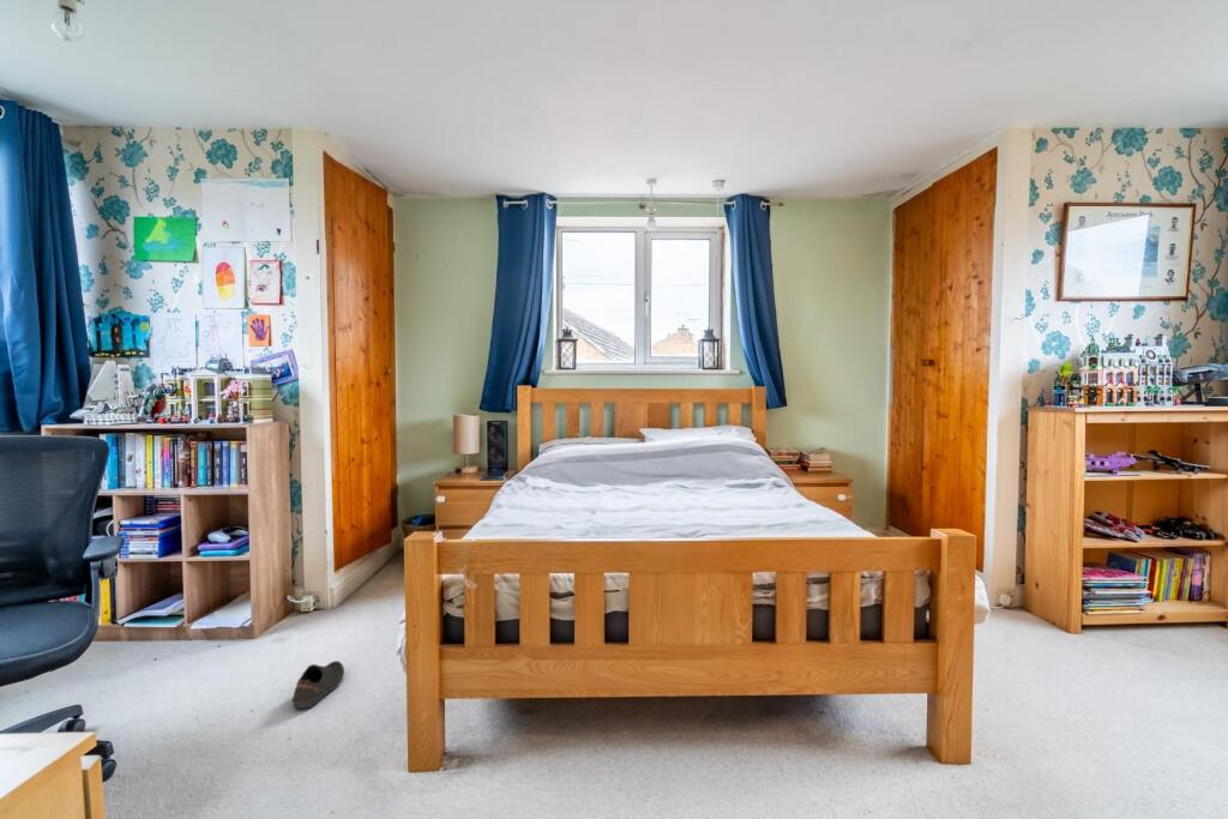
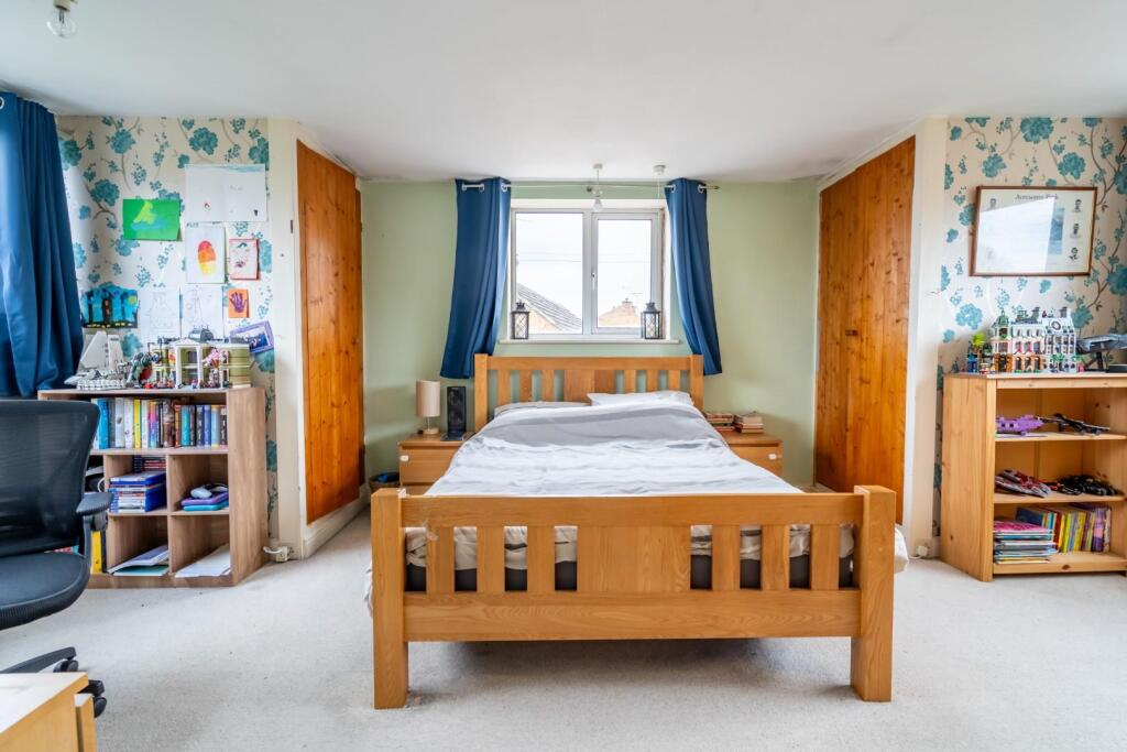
- shoe [291,660,345,710]
